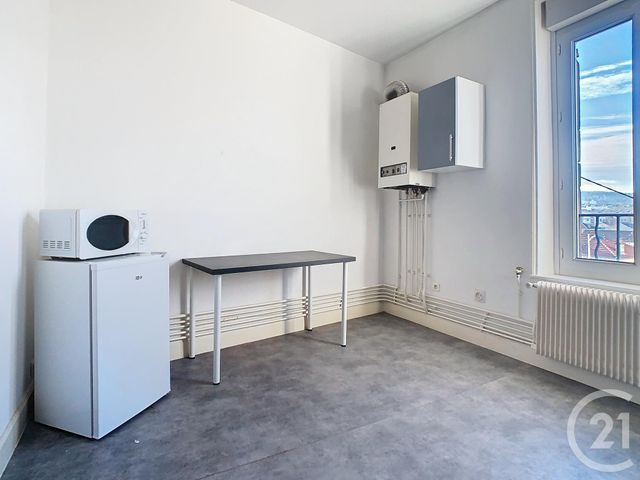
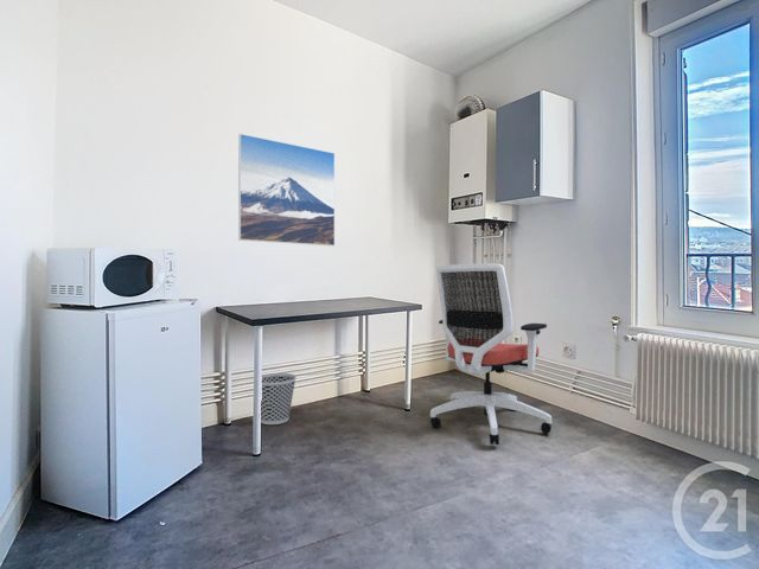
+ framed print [237,133,336,247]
+ office chair [429,262,553,446]
+ wastebasket [260,372,298,426]
